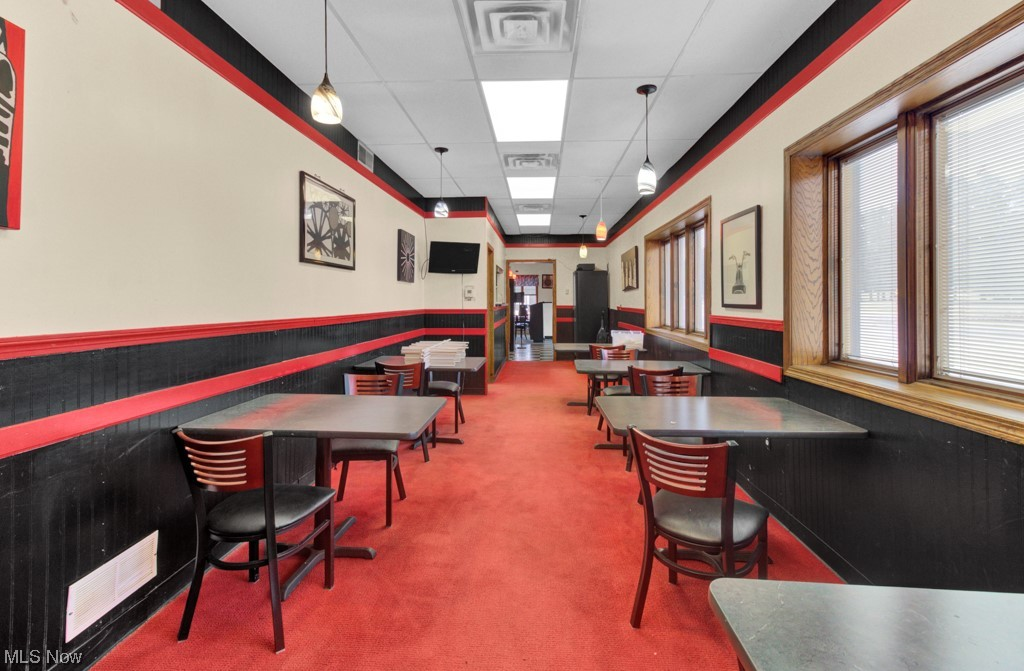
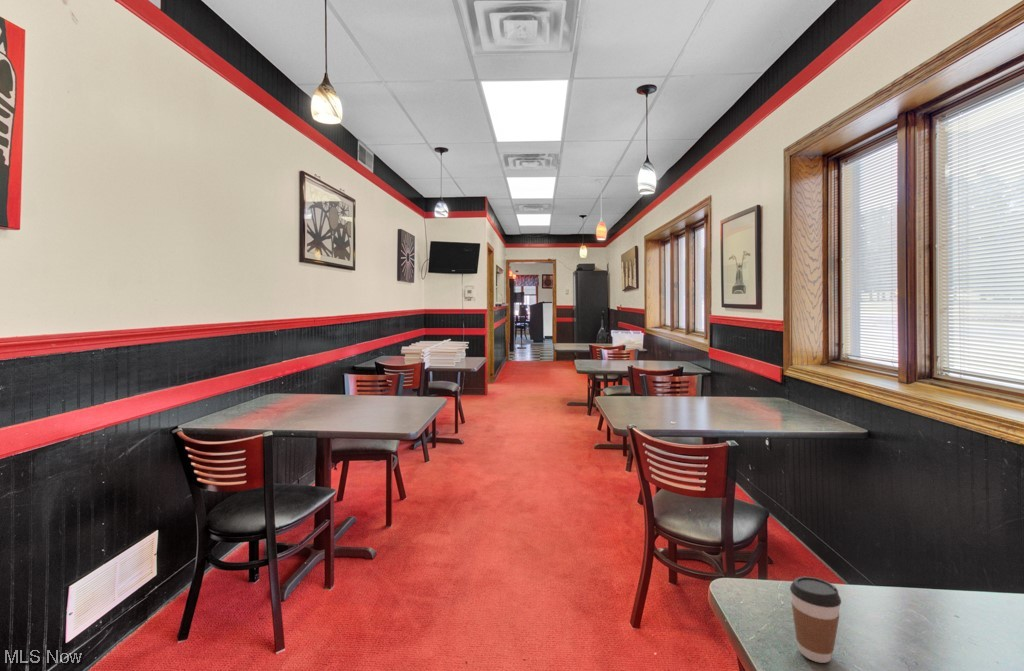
+ coffee cup [789,576,842,664]
